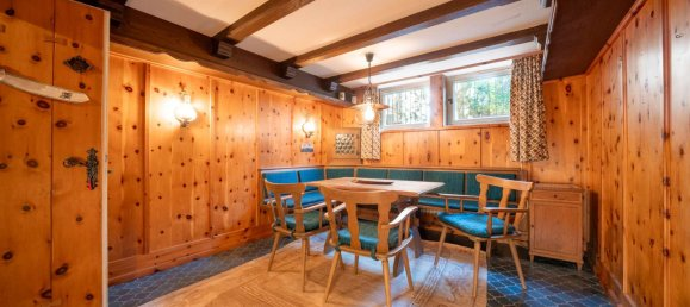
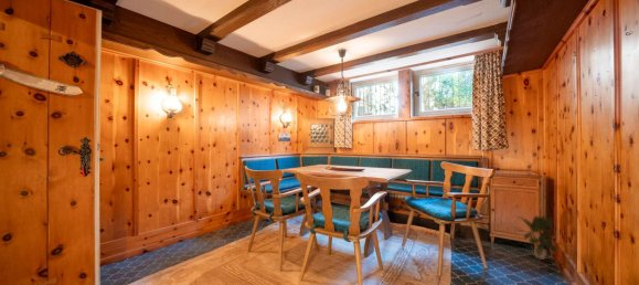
+ potted plant [516,213,558,261]
